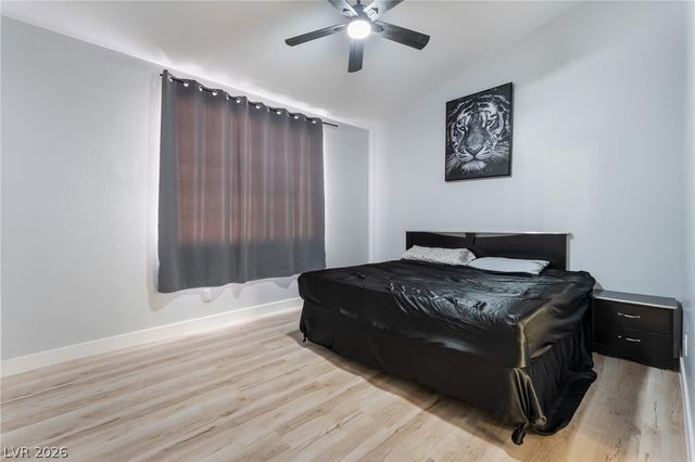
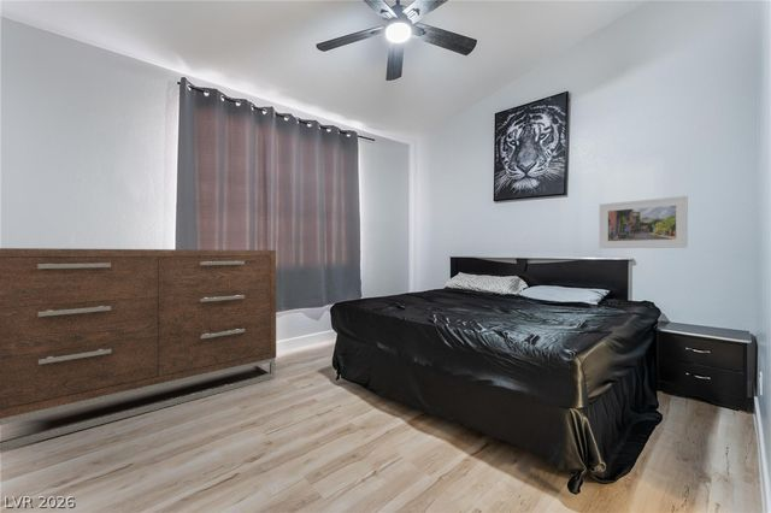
+ dresser [0,247,277,452]
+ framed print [599,195,689,249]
